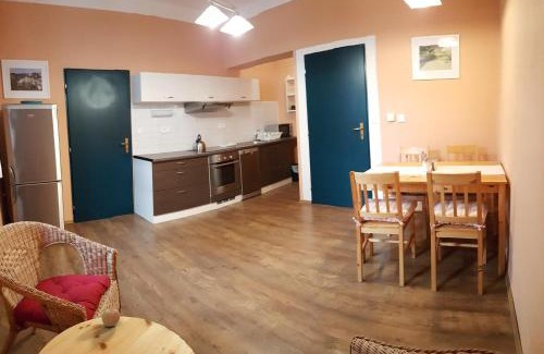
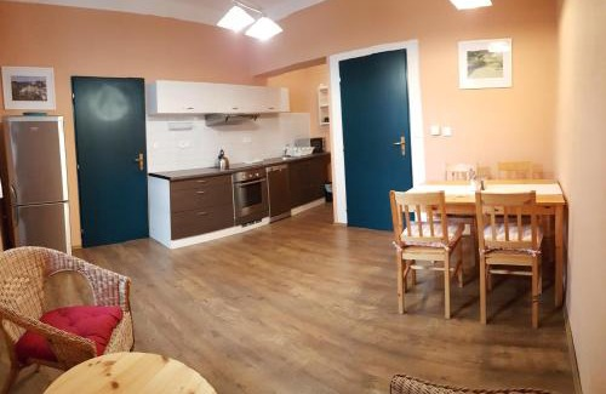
- fruit [101,307,121,328]
